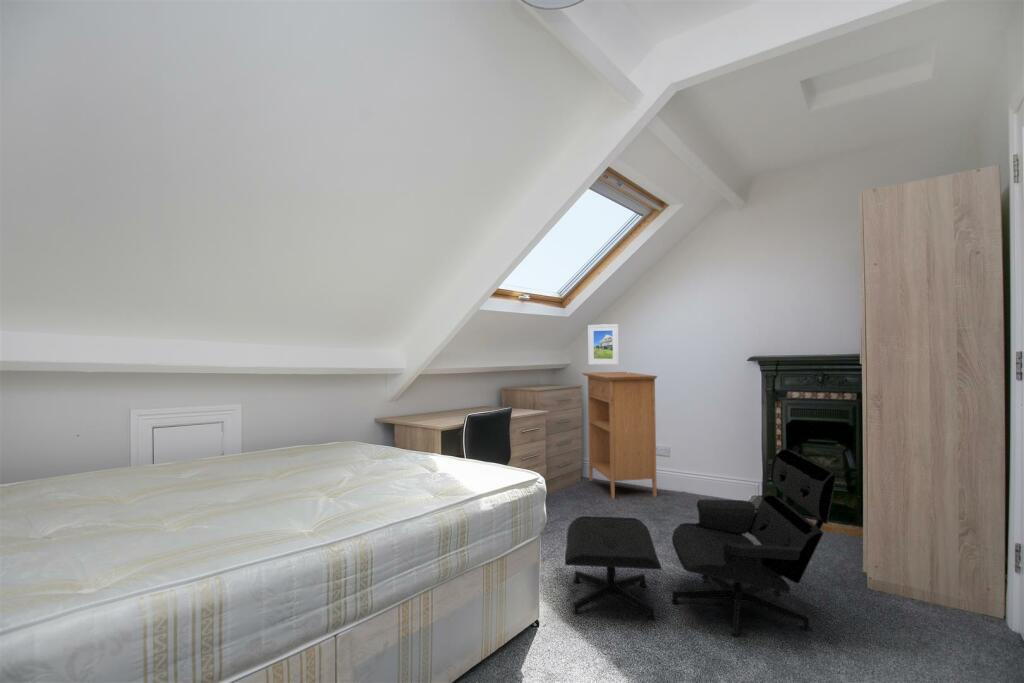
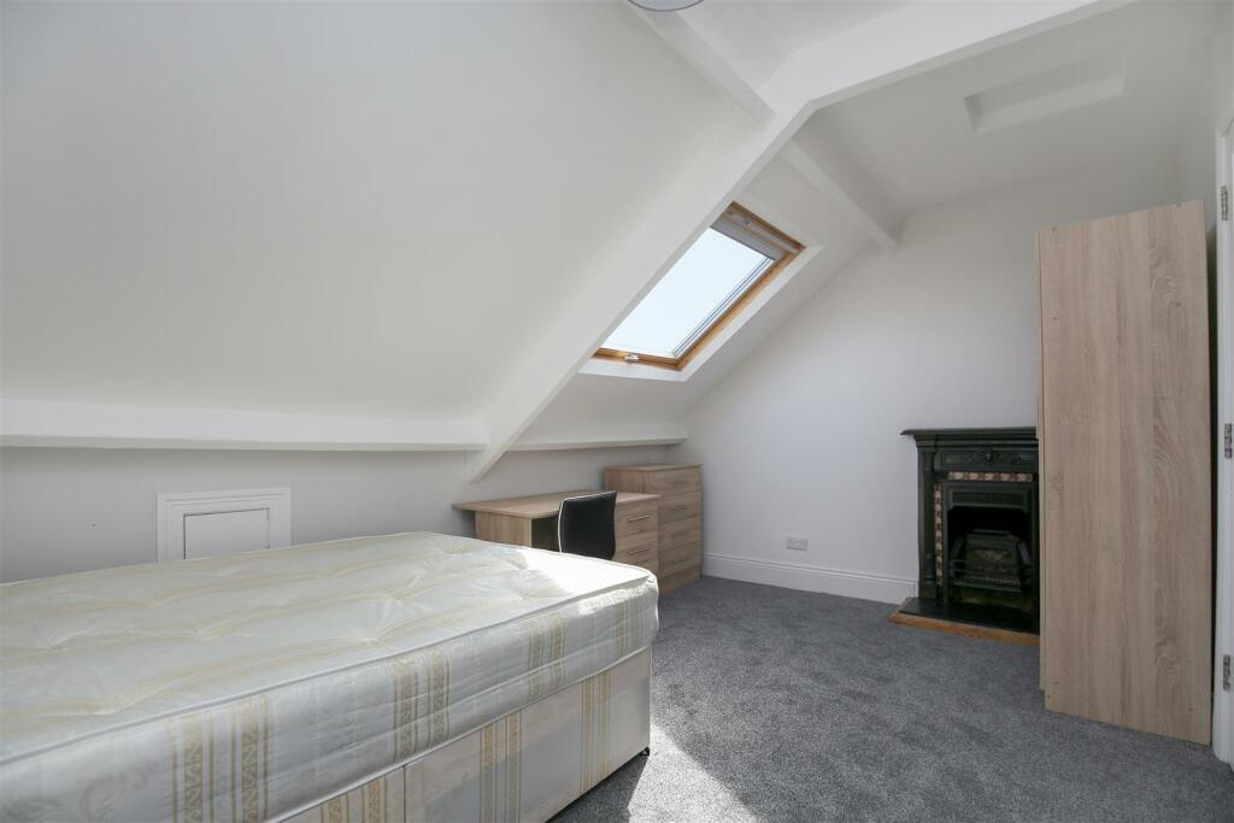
- lounge chair [564,448,838,639]
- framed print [587,323,620,366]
- bookshelf [581,371,658,500]
